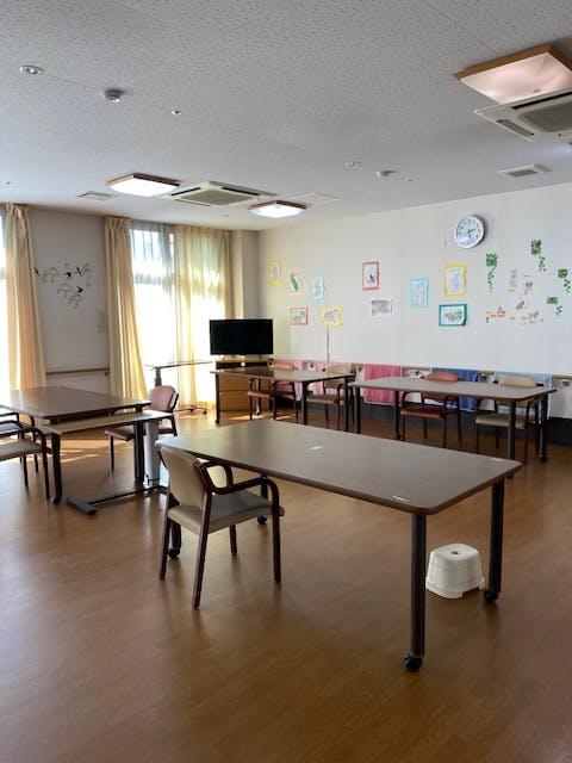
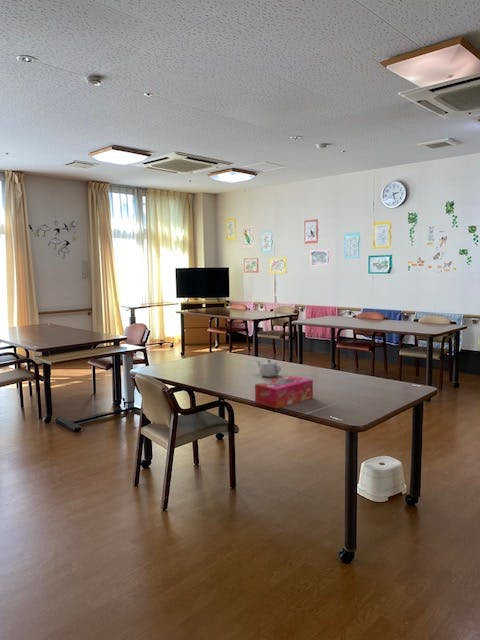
+ tissue box [254,375,314,410]
+ teapot [255,358,282,378]
